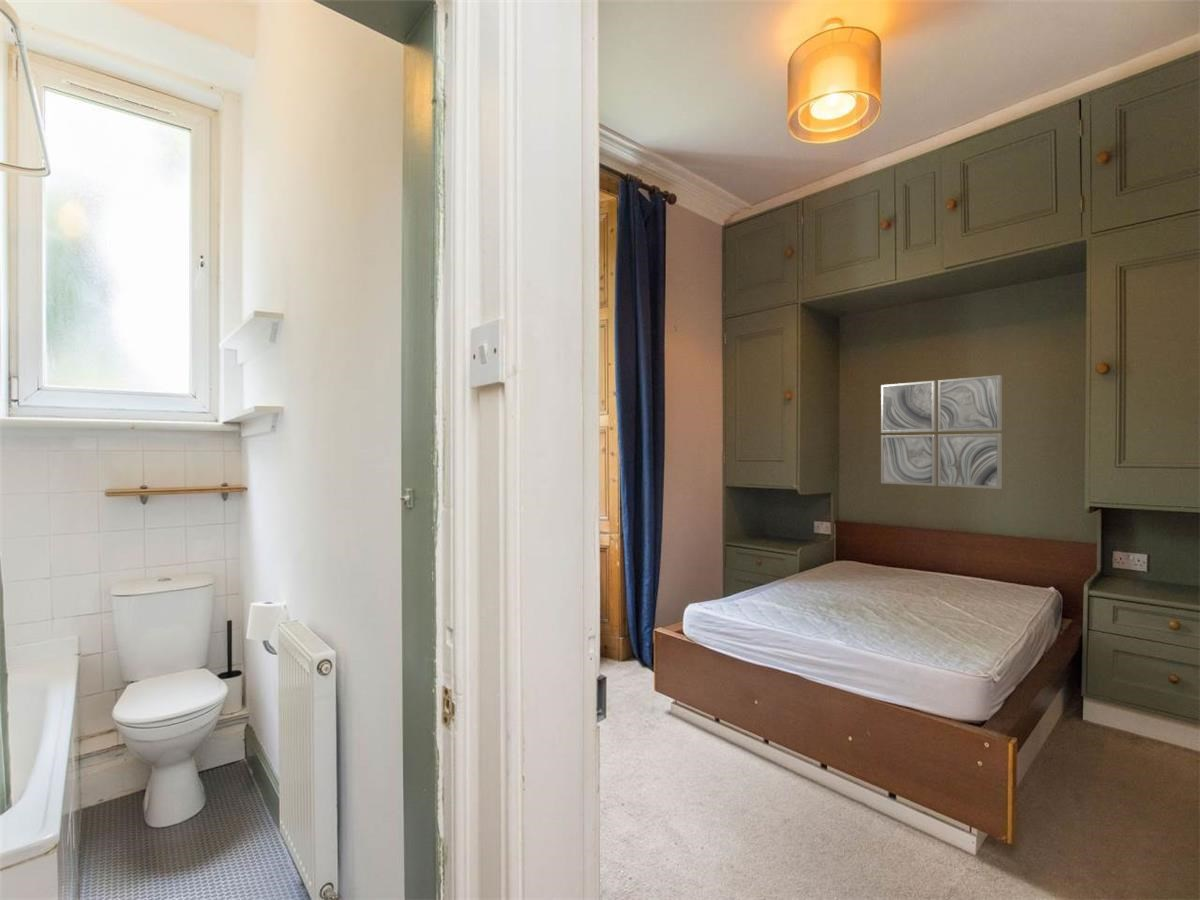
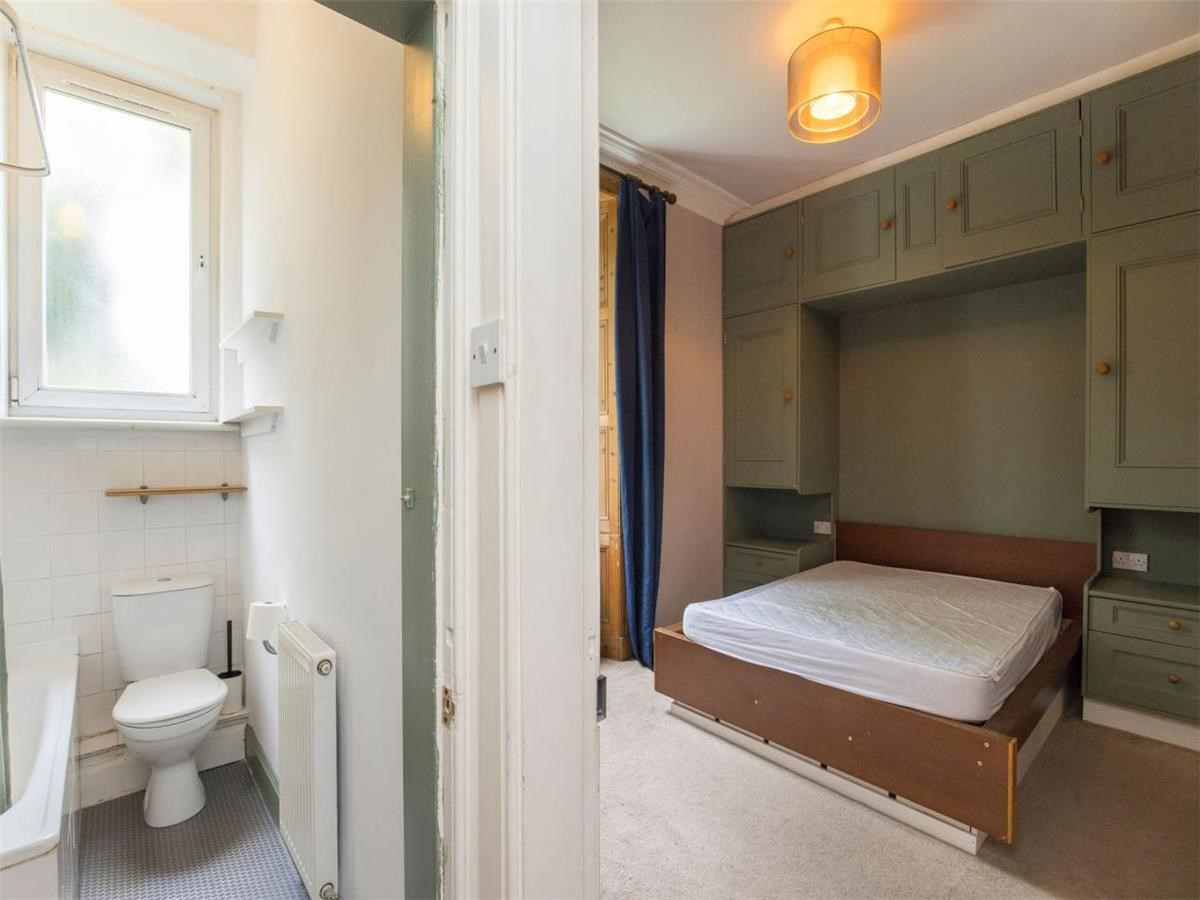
- wall art [880,374,1003,490]
